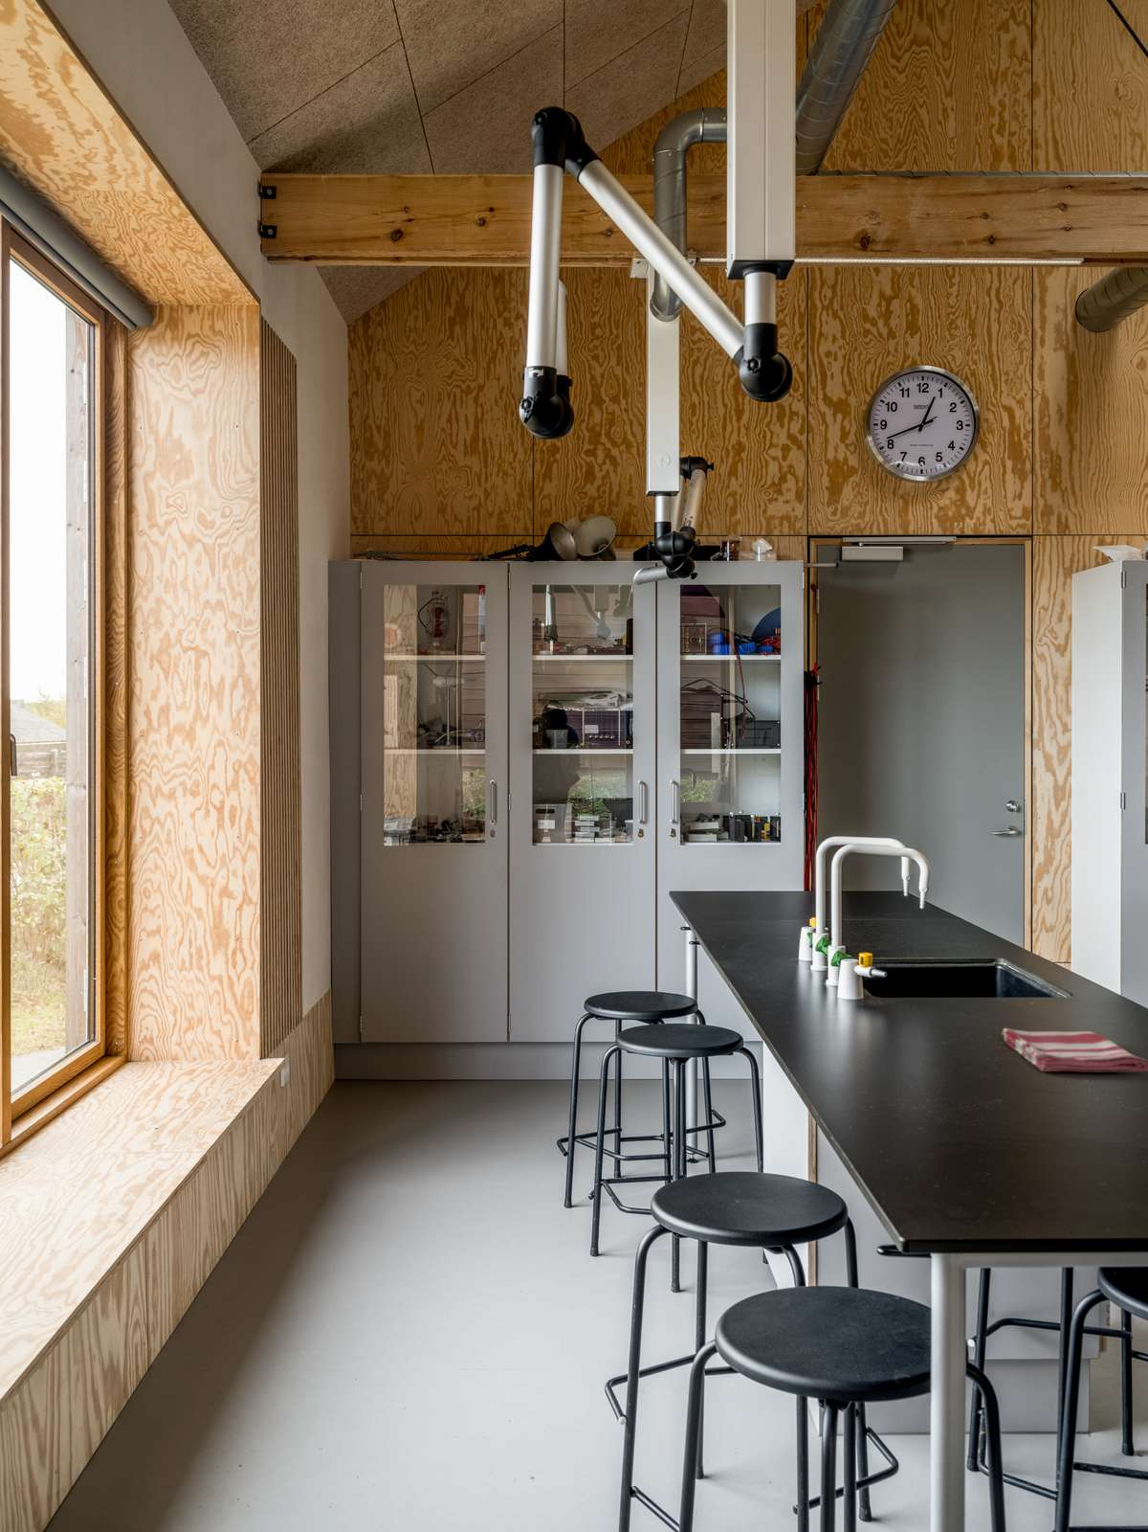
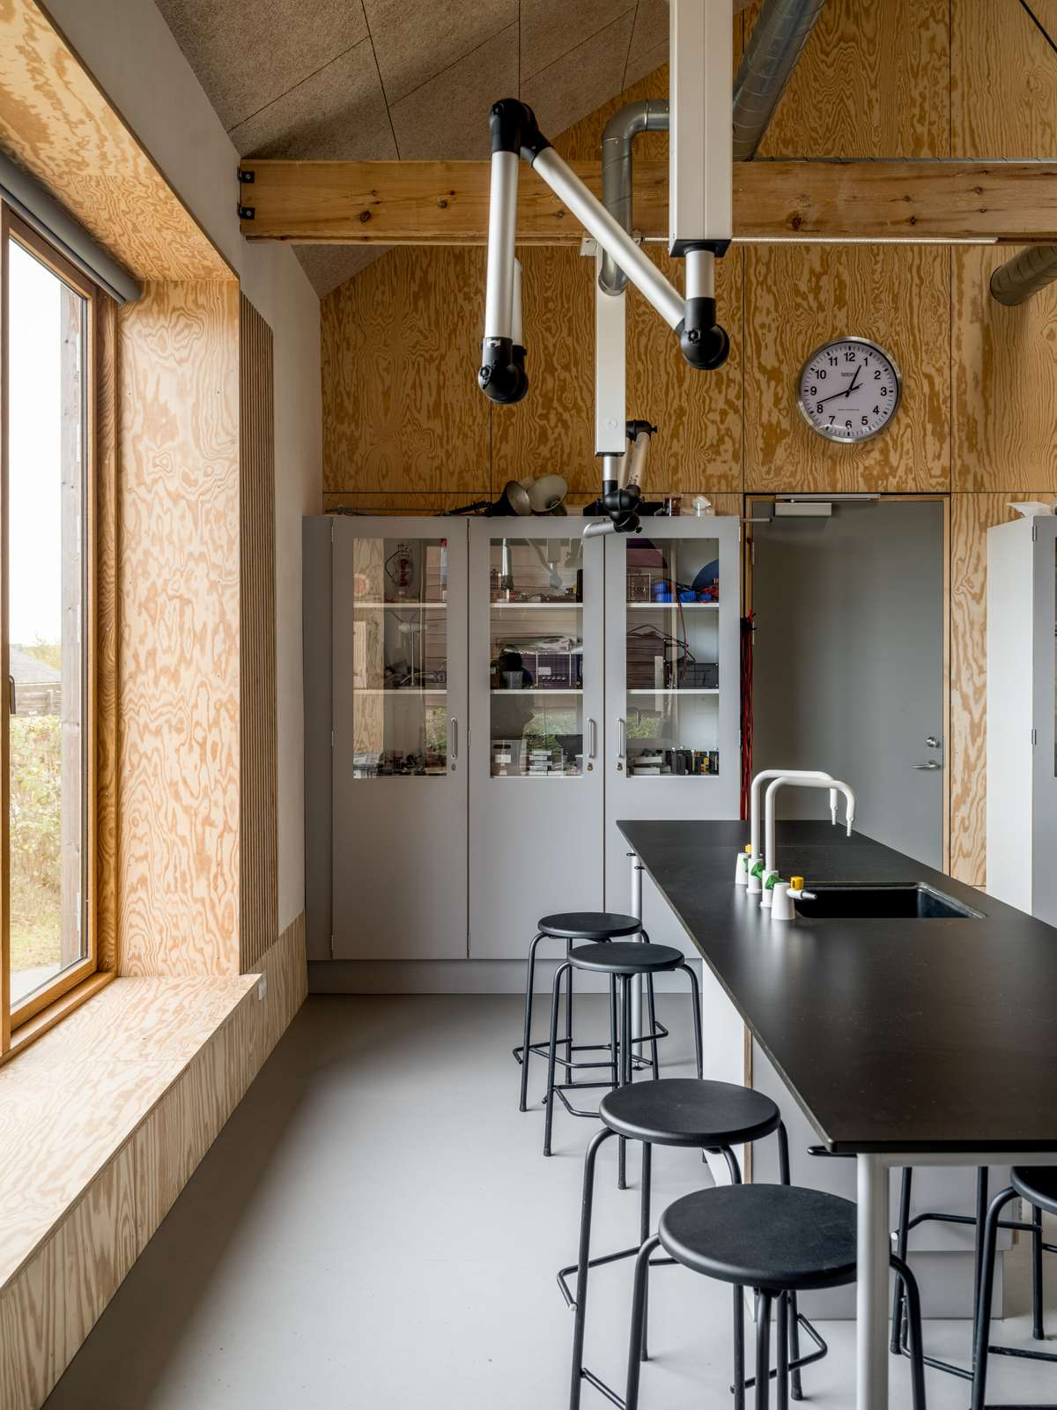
- dish towel [1001,1028,1148,1072]
